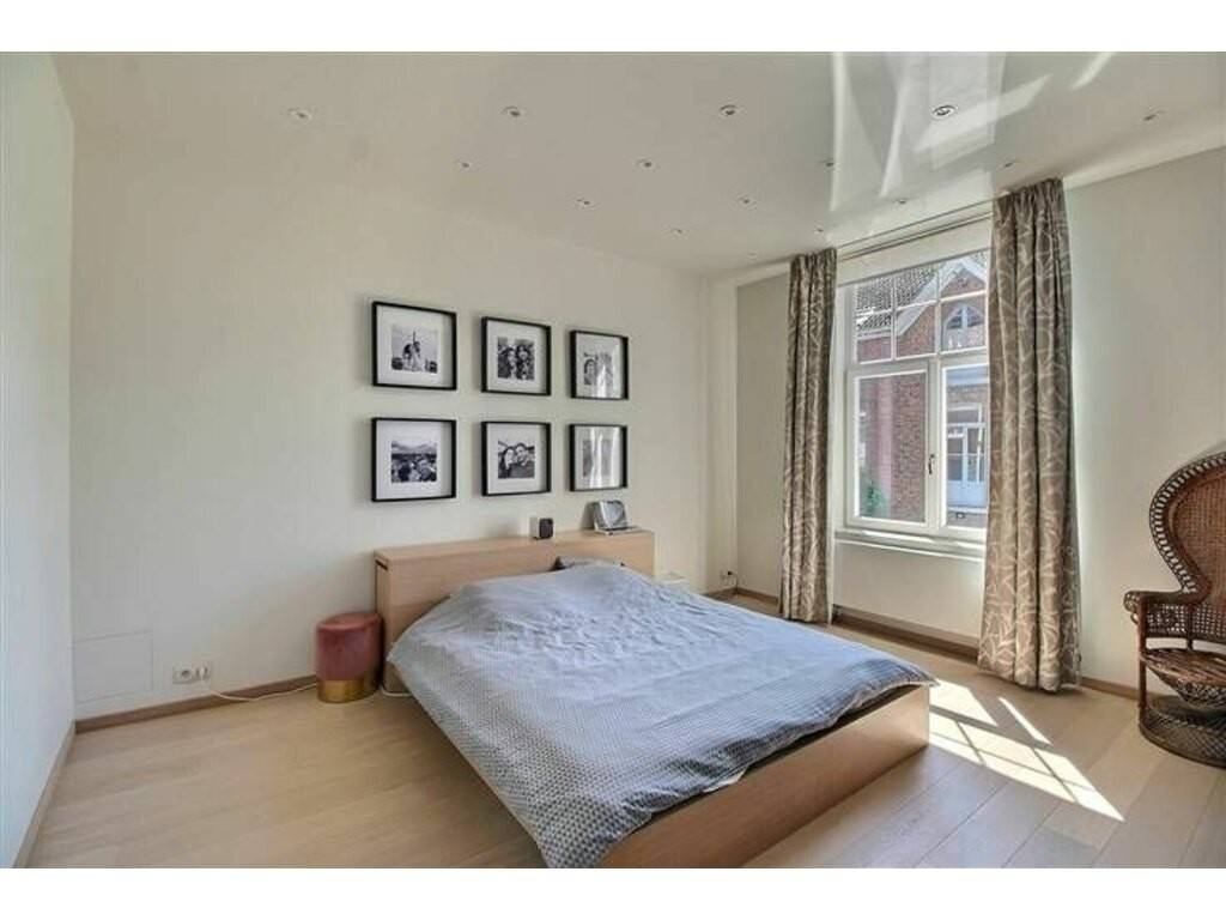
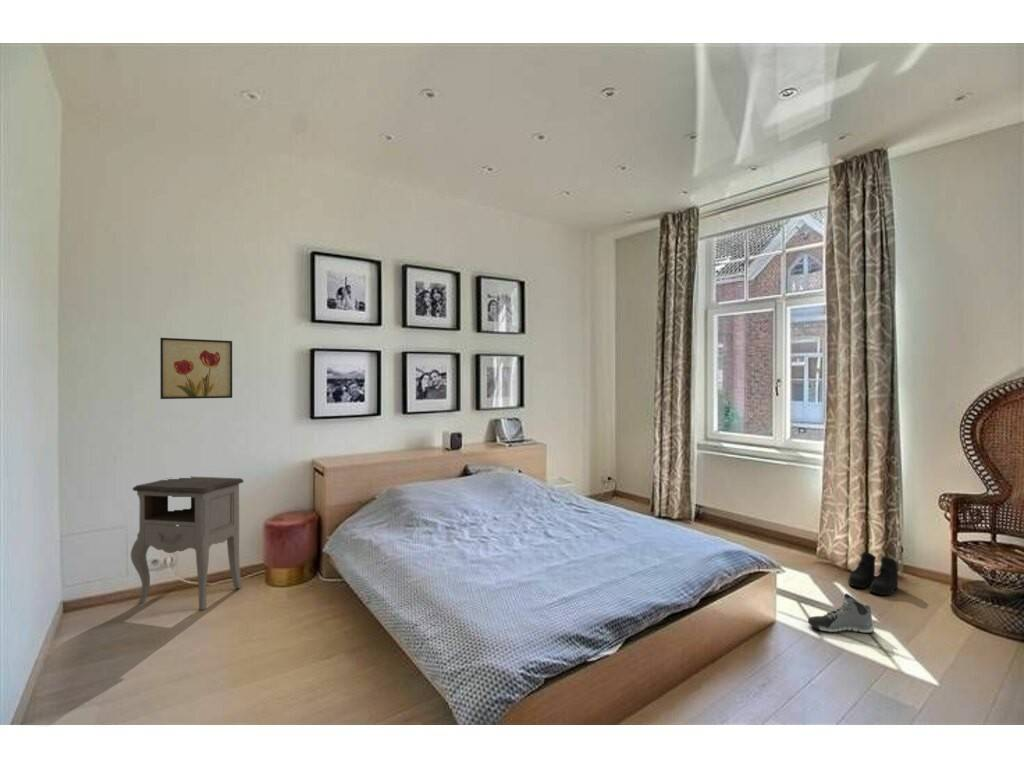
+ sneaker [807,592,875,634]
+ boots [847,550,899,597]
+ wall art [159,337,233,400]
+ nightstand [130,476,245,611]
